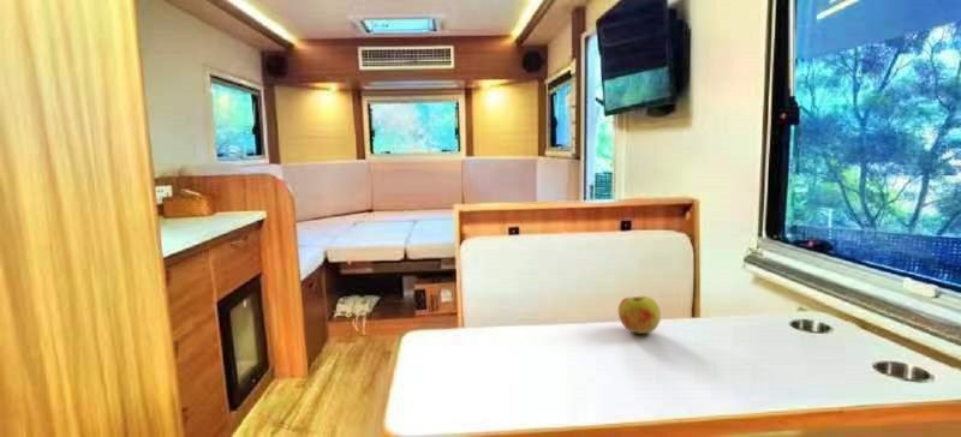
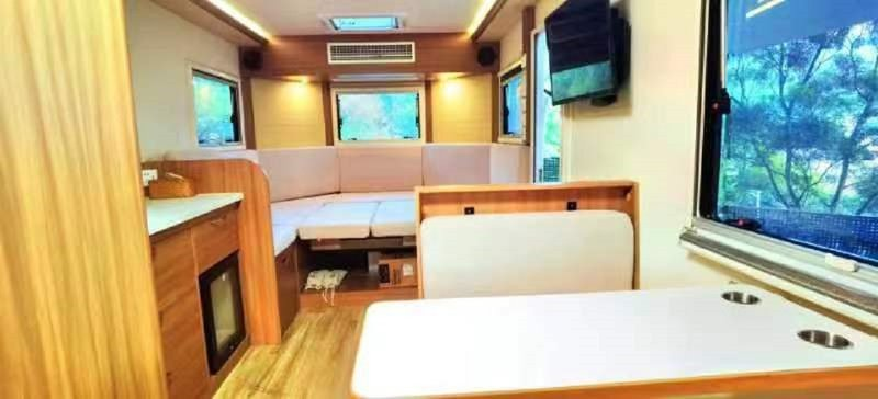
- apple [617,295,662,335]
